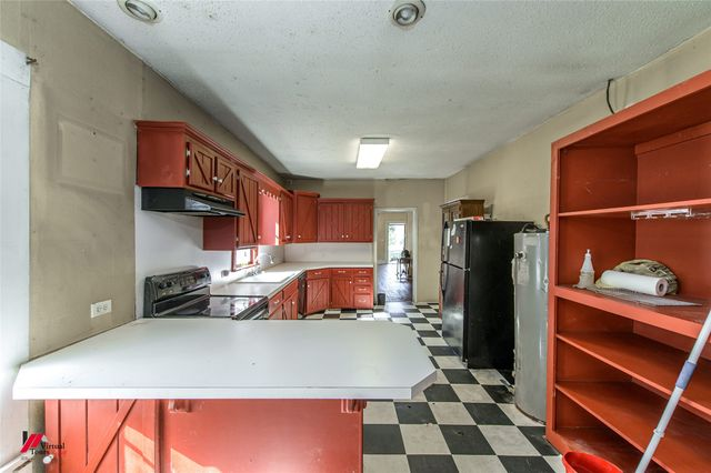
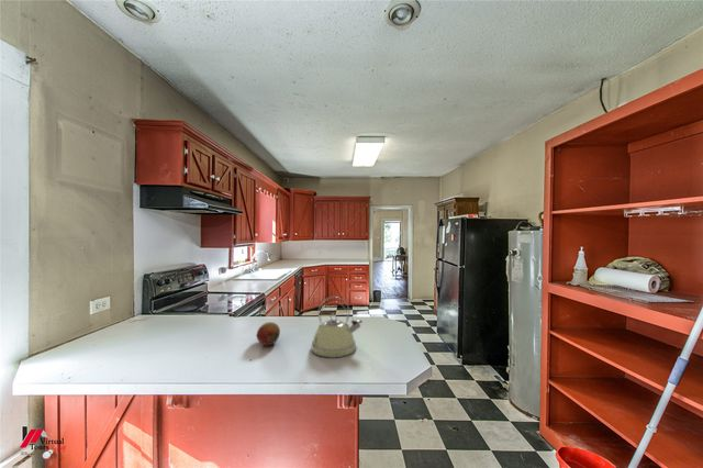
+ fruit [256,321,281,346]
+ kettle [310,296,364,359]
